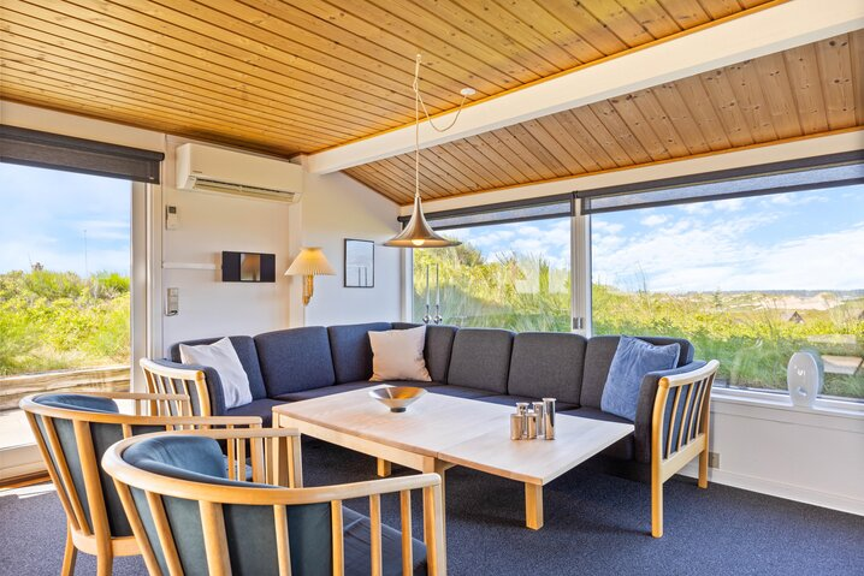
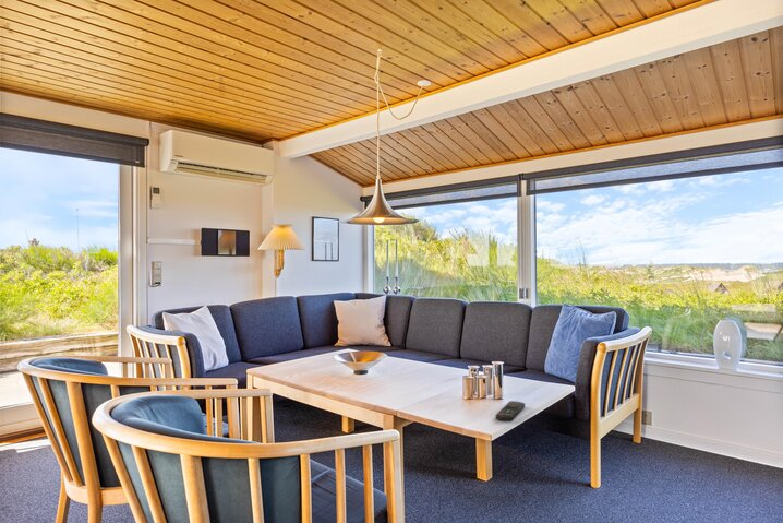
+ remote control [495,400,526,423]
